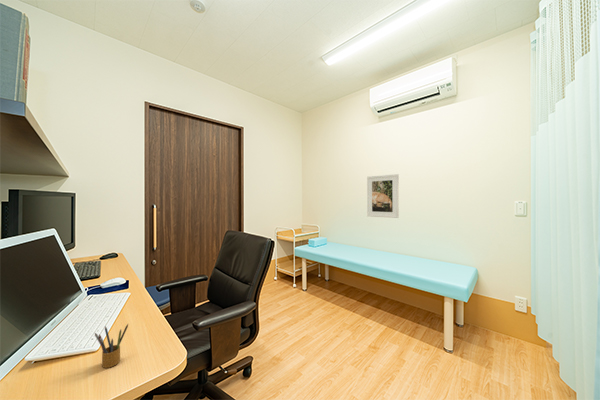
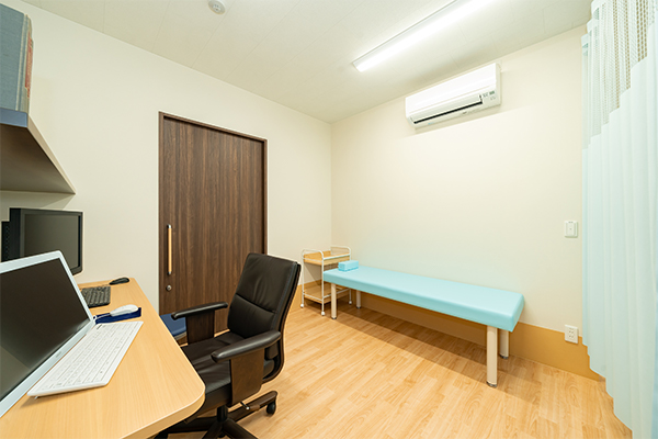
- pencil box [94,323,129,369]
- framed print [366,173,400,219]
